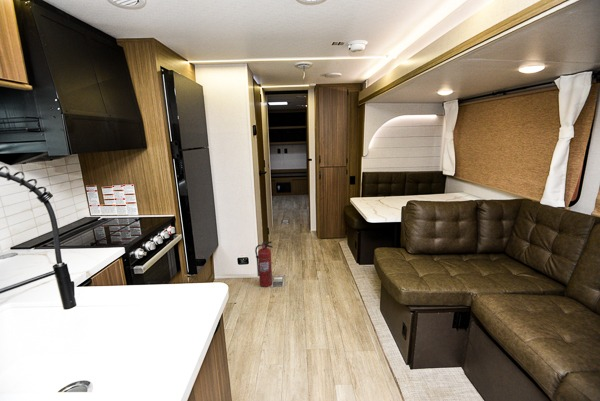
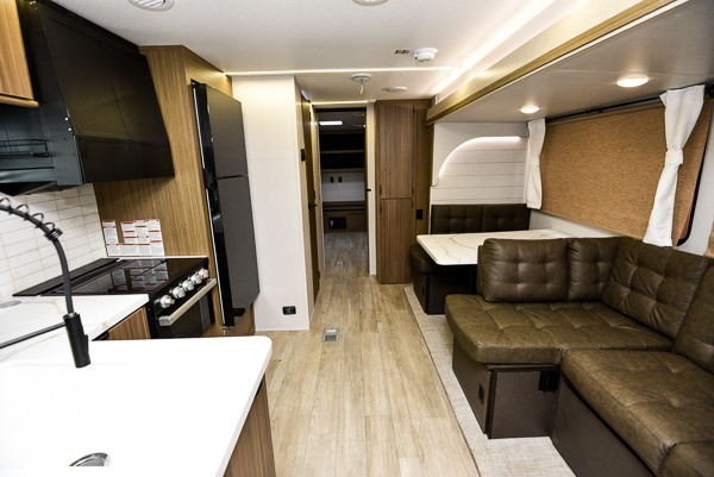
- fire extinguisher [254,240,274,288]
